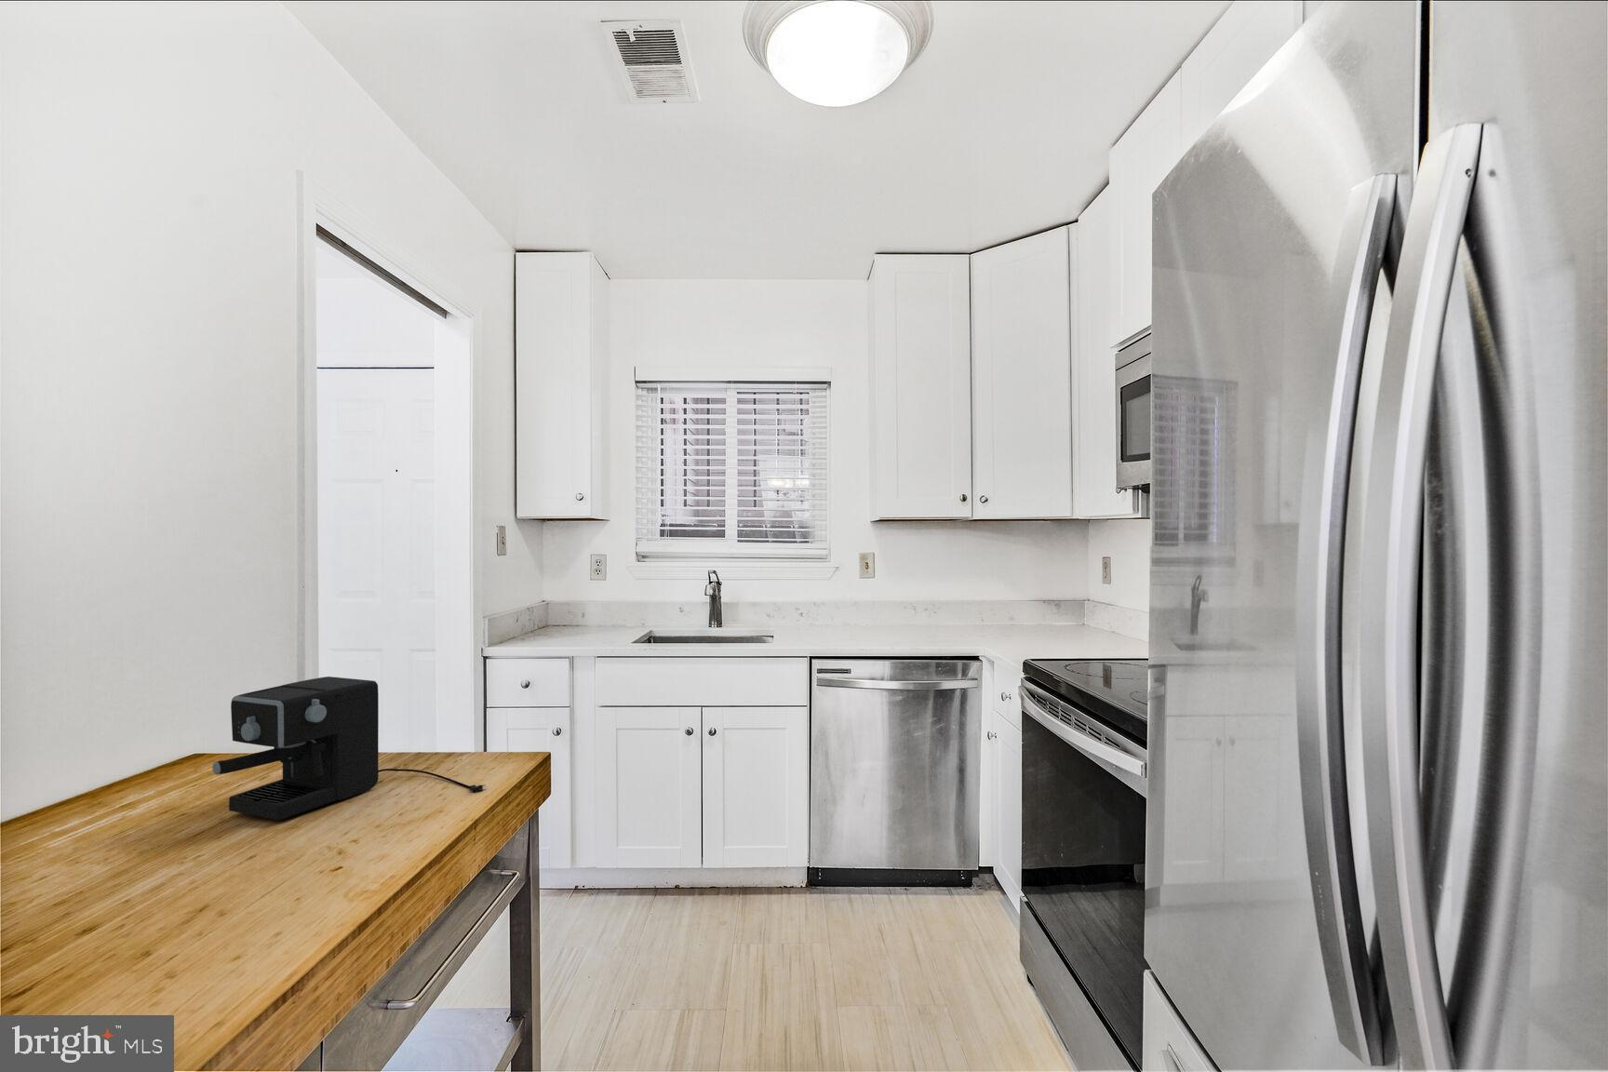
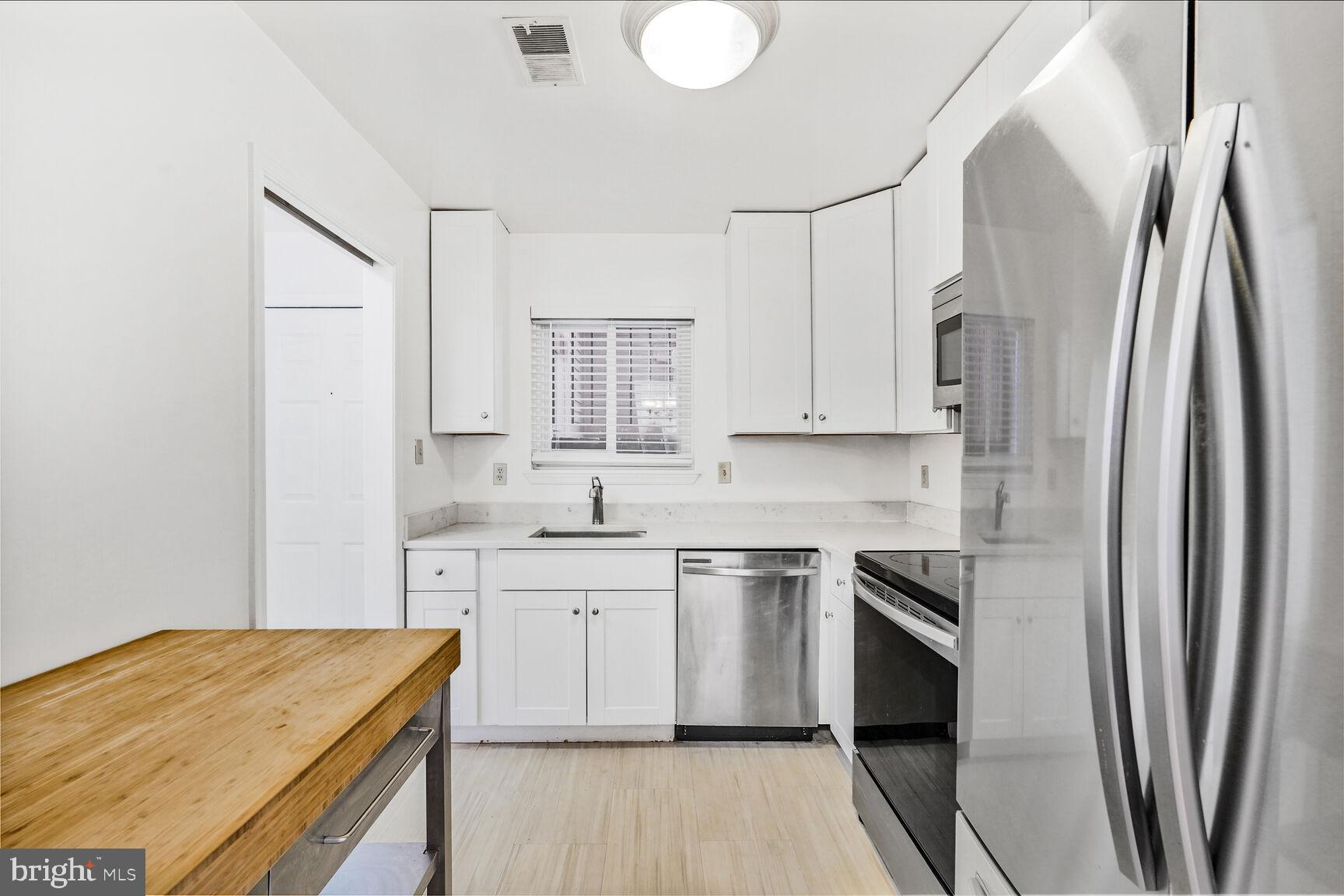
- coffee maker [212,676,487,821]
